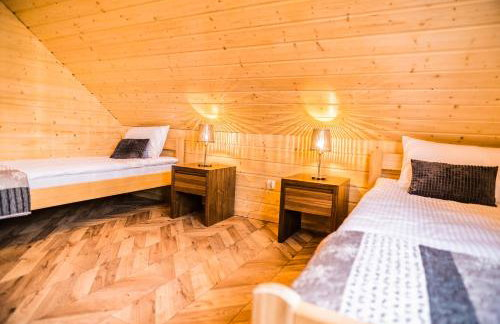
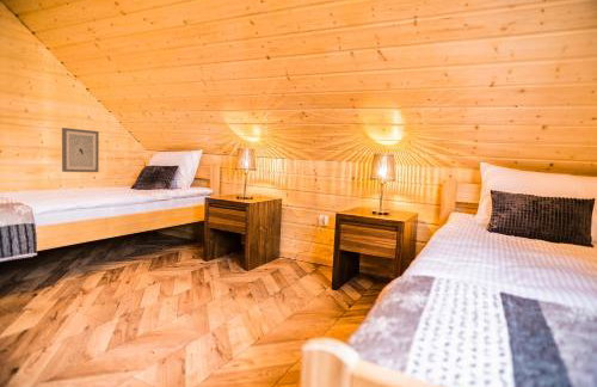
+ wall art [61,127,100,173]
